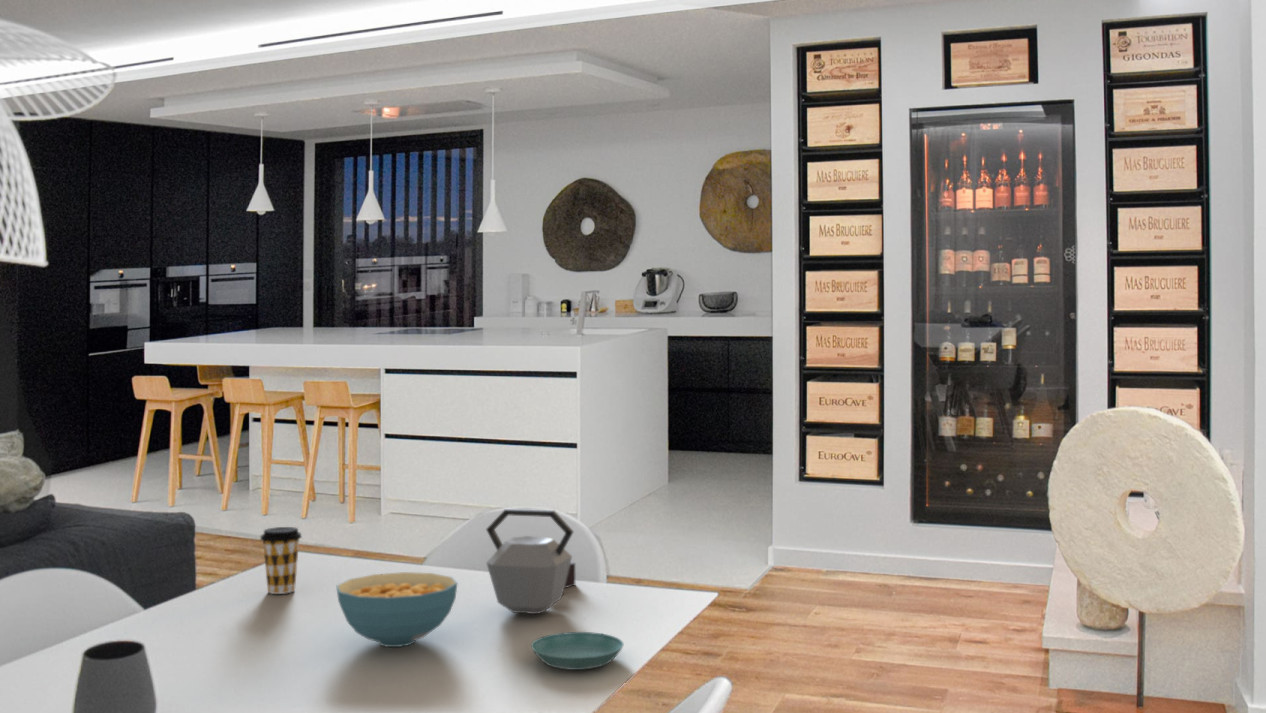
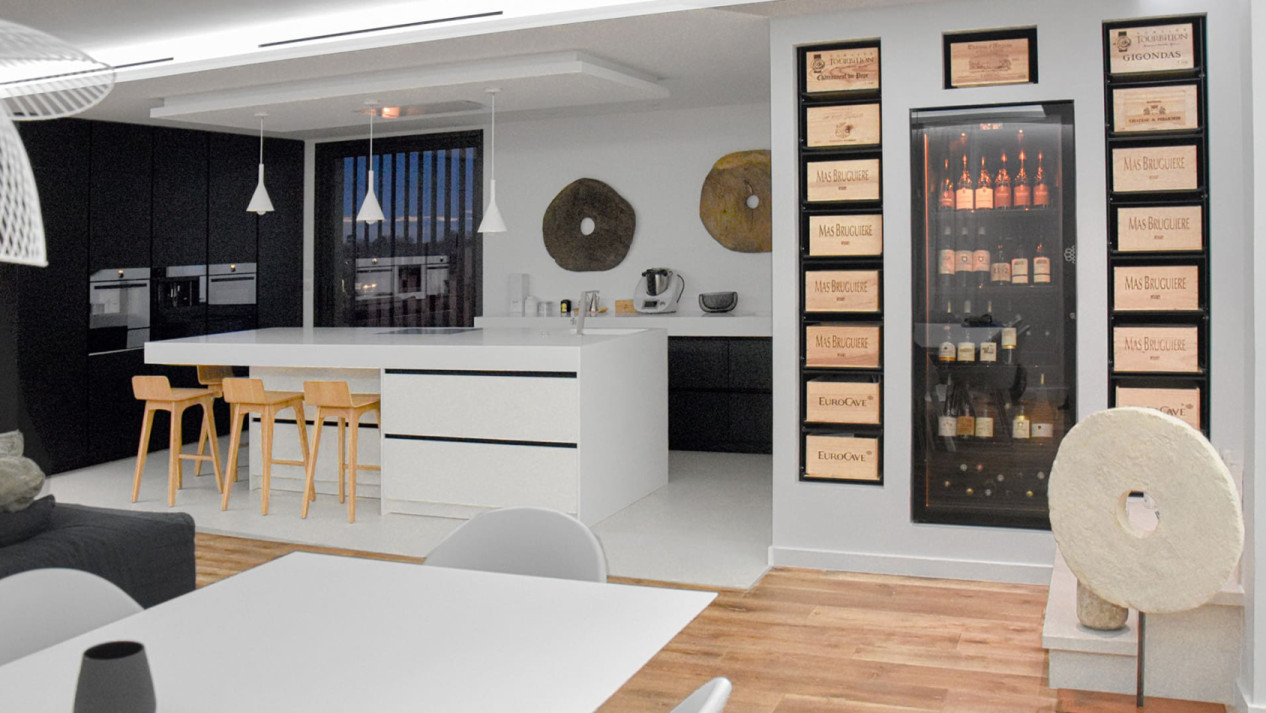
- kettle [485,508,576,615]
- saucer [530,631,625,671]
- coffee cup [259,526,303,595]
- cereal bowl [335,571,458,648]
